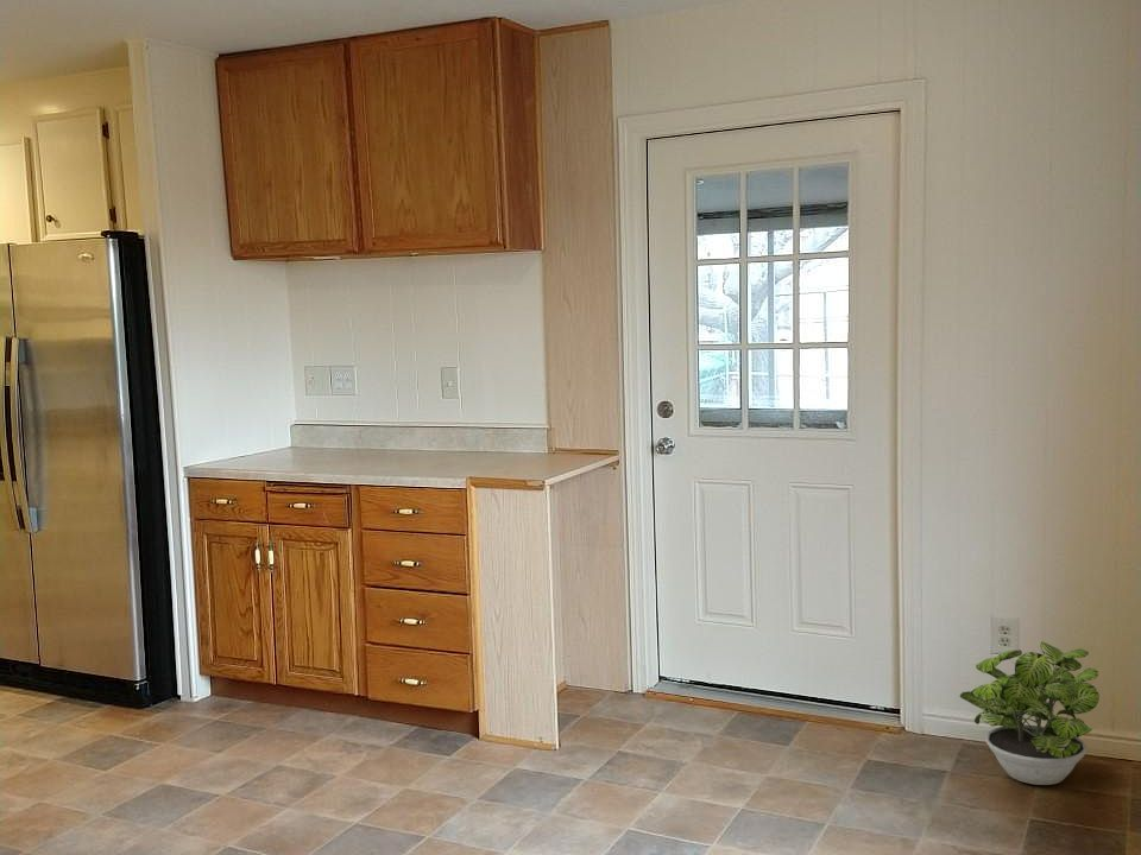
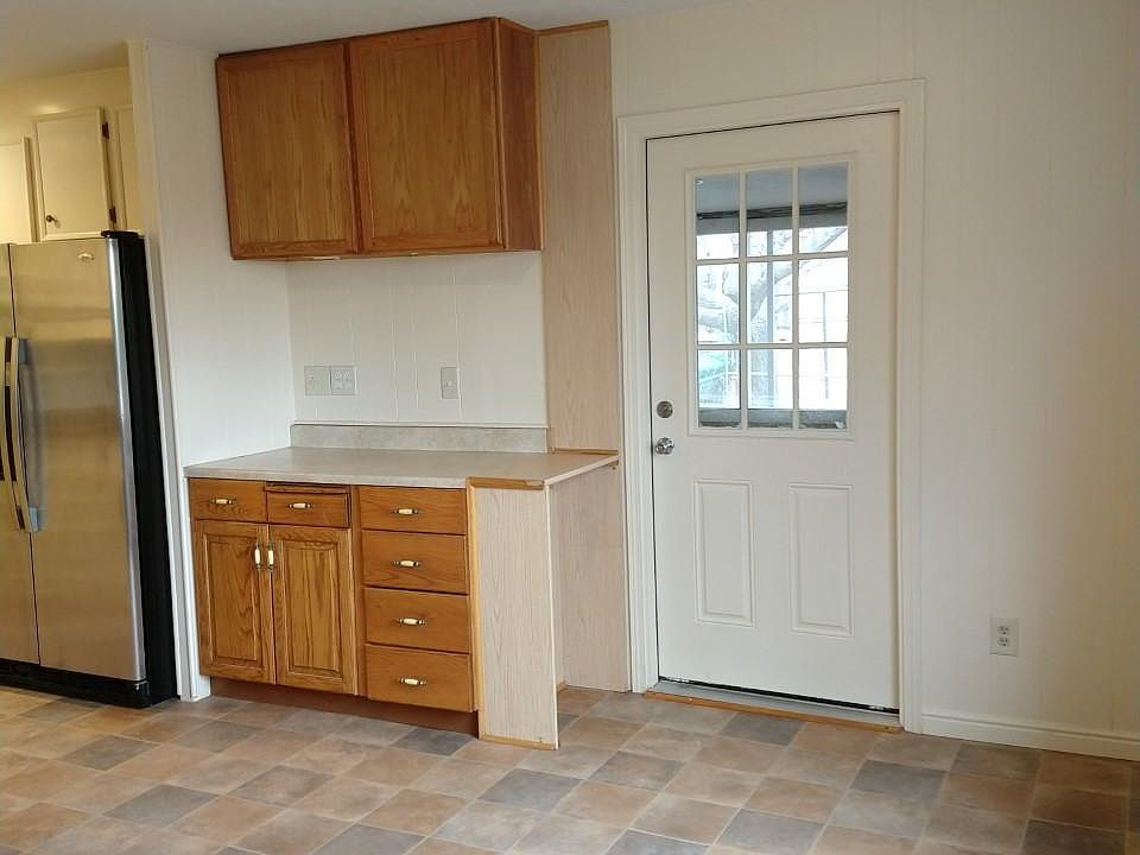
- potted plant [959,641,1101,786]
